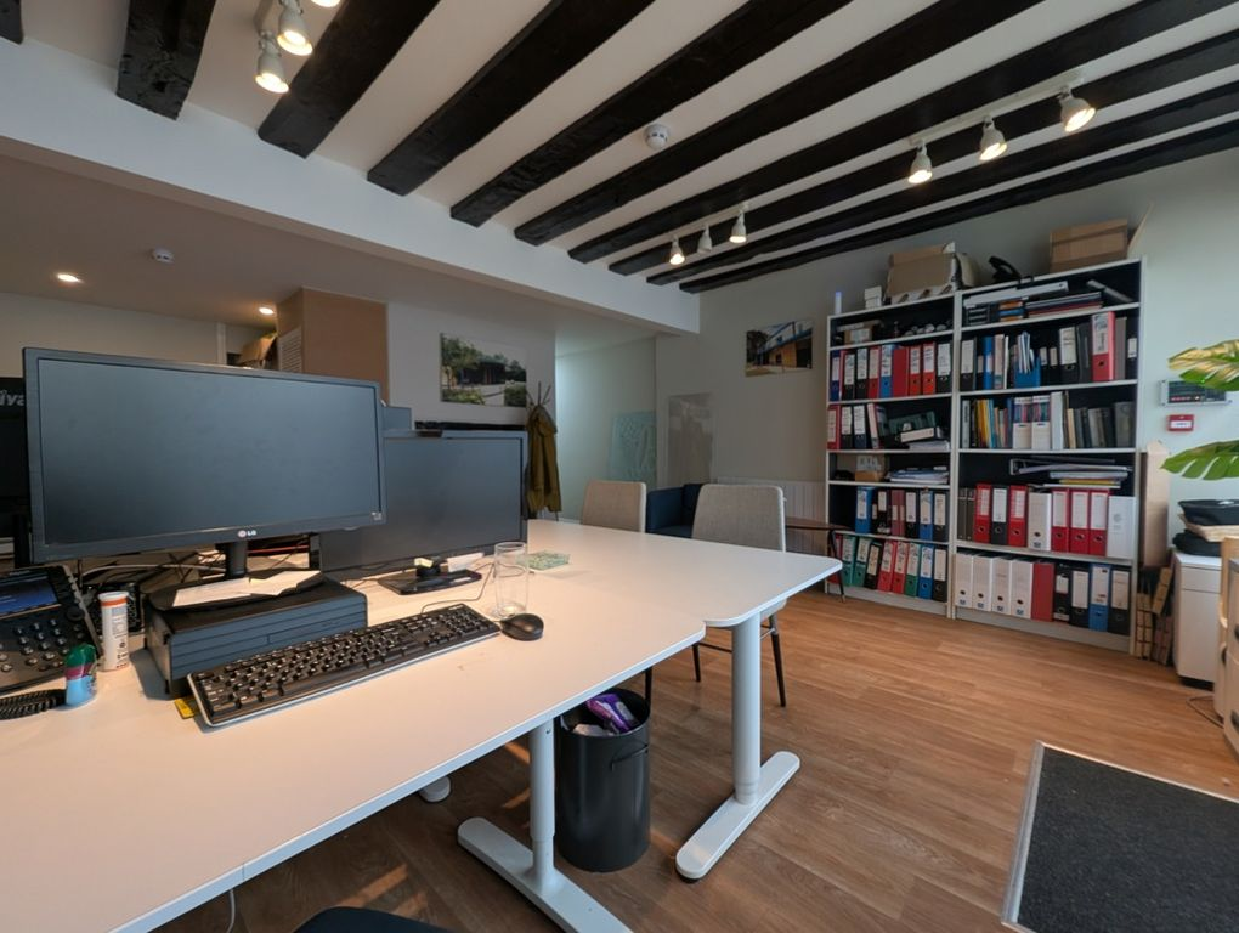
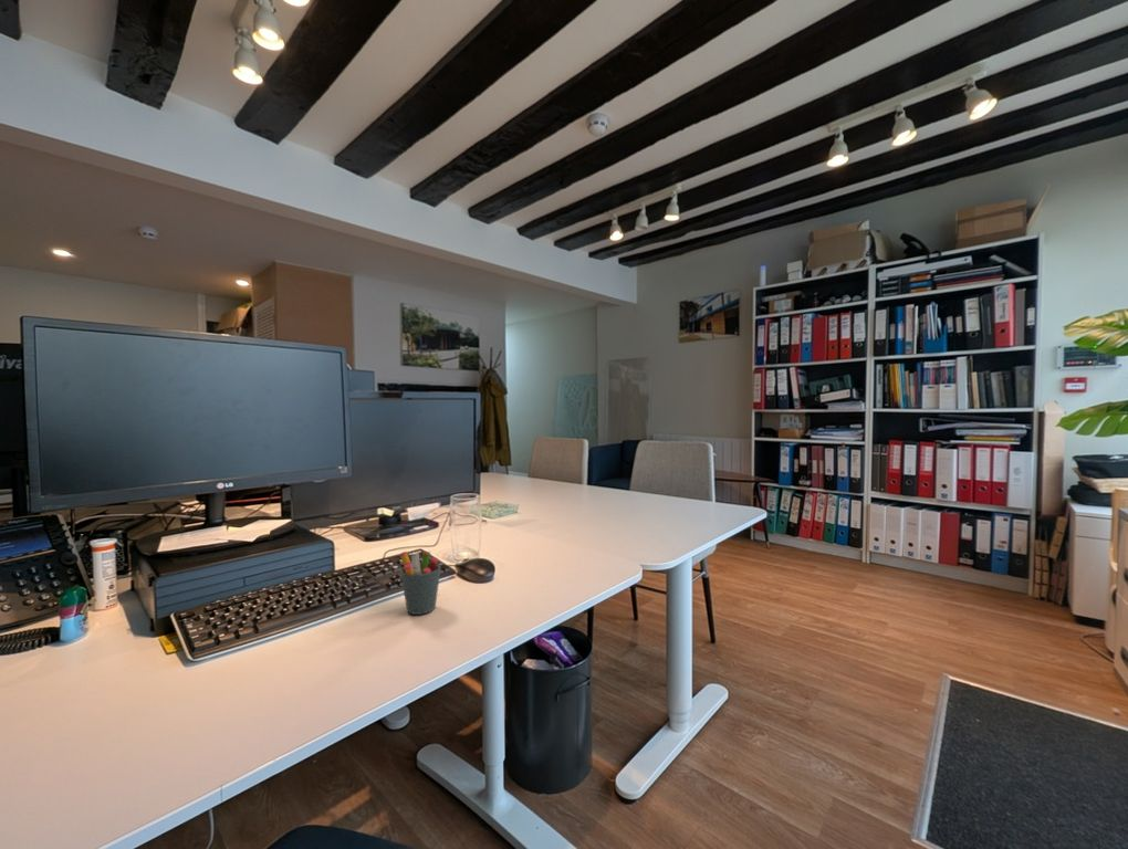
+ pen holder [399,551,442,616]
